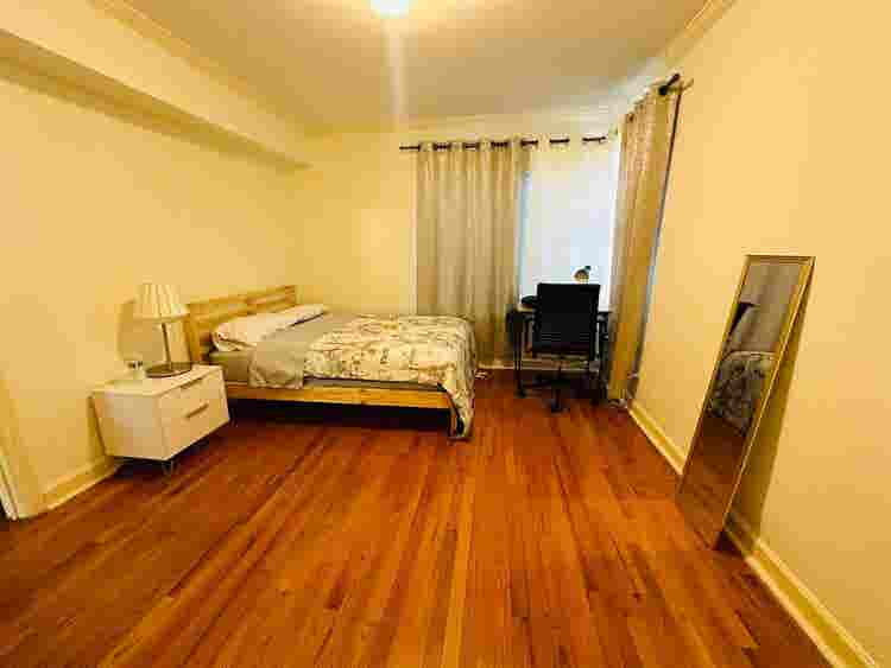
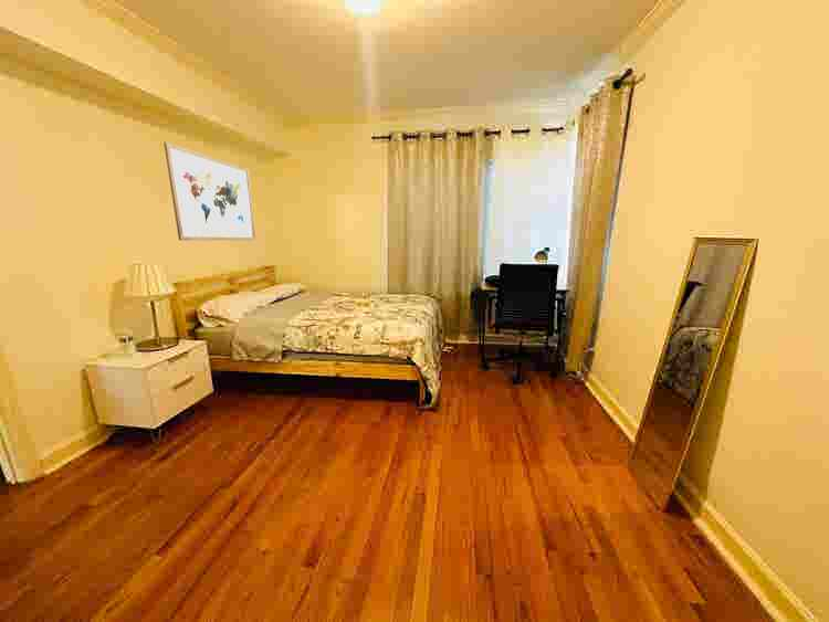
+ wall art [162,141,256,241]
